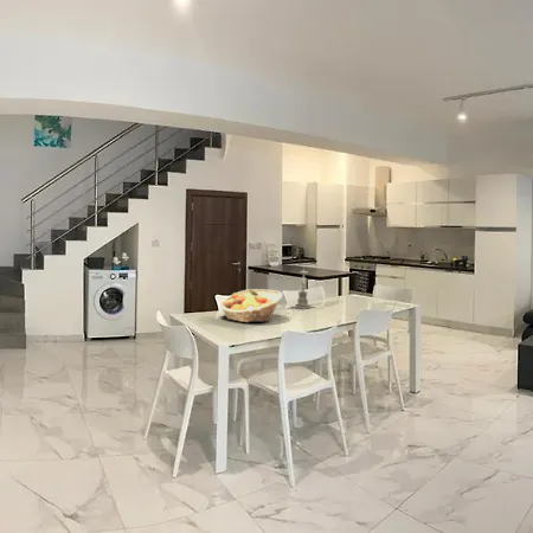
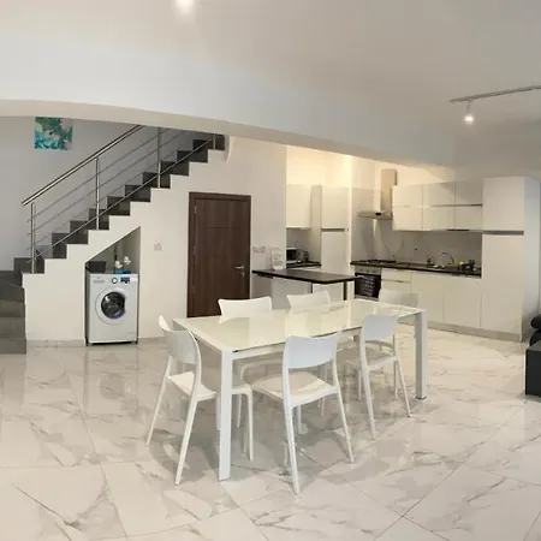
- candle holder [291,264,315,309]
- fruit basket [219,288,283,323]
